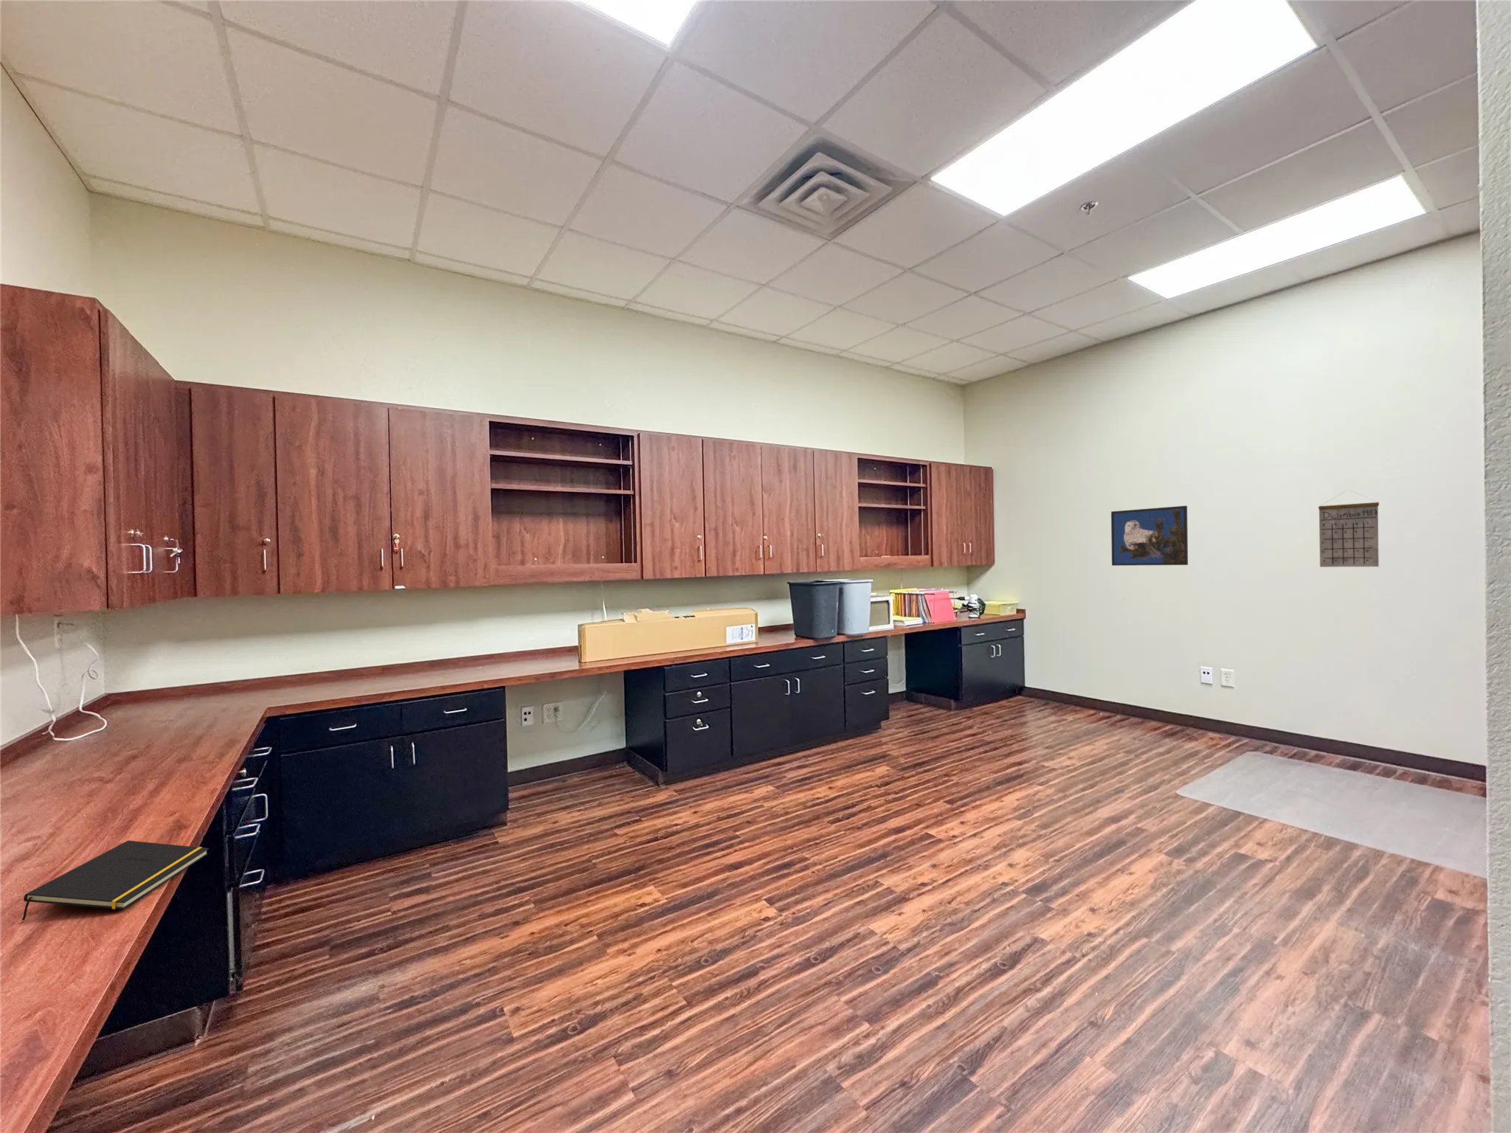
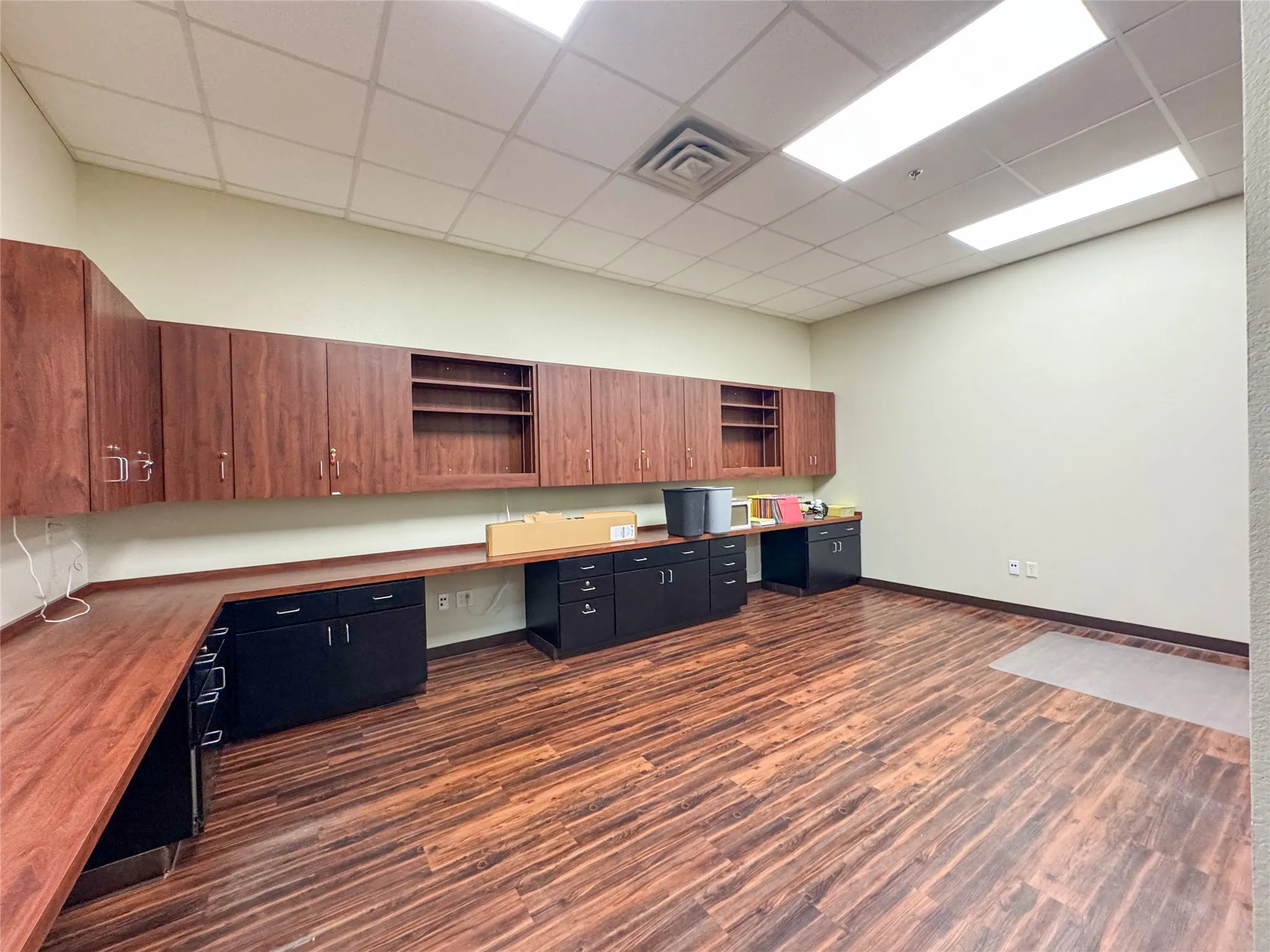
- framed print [1110,506,1189,566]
- notepad [21,840,209,921]
- calendar [1318,490,1380,568]
